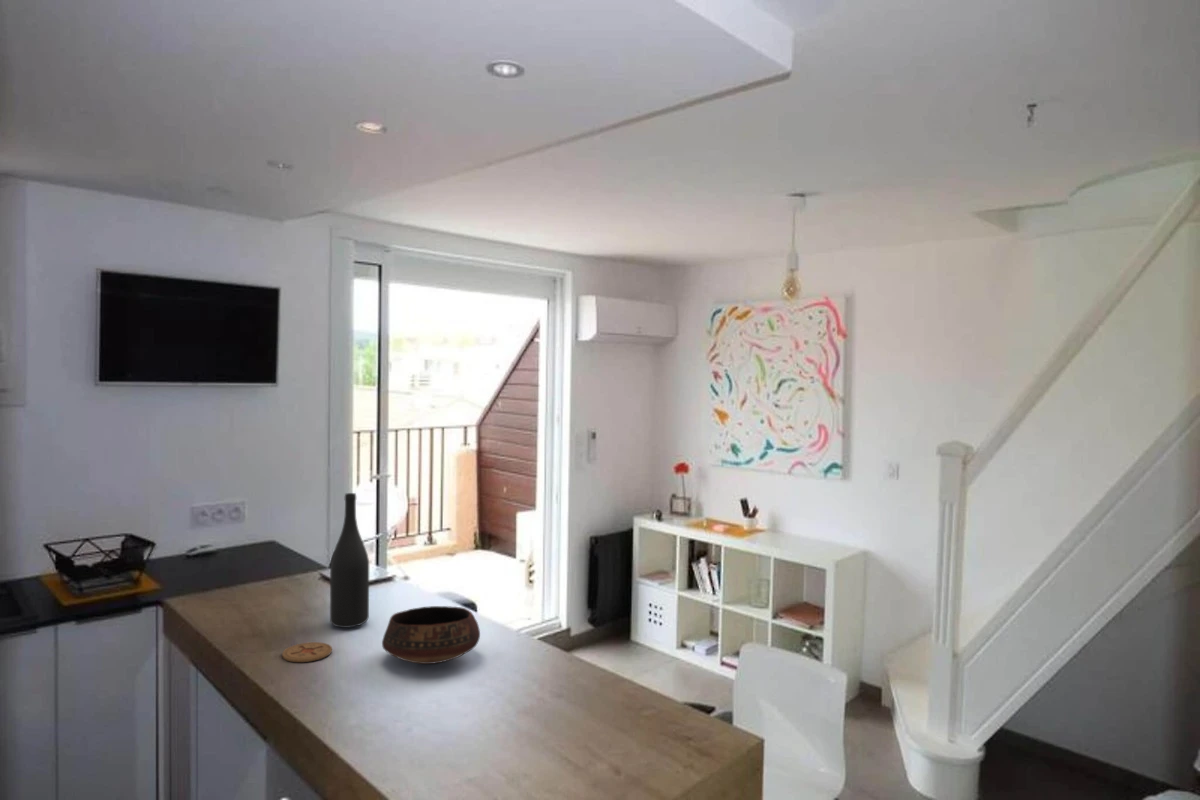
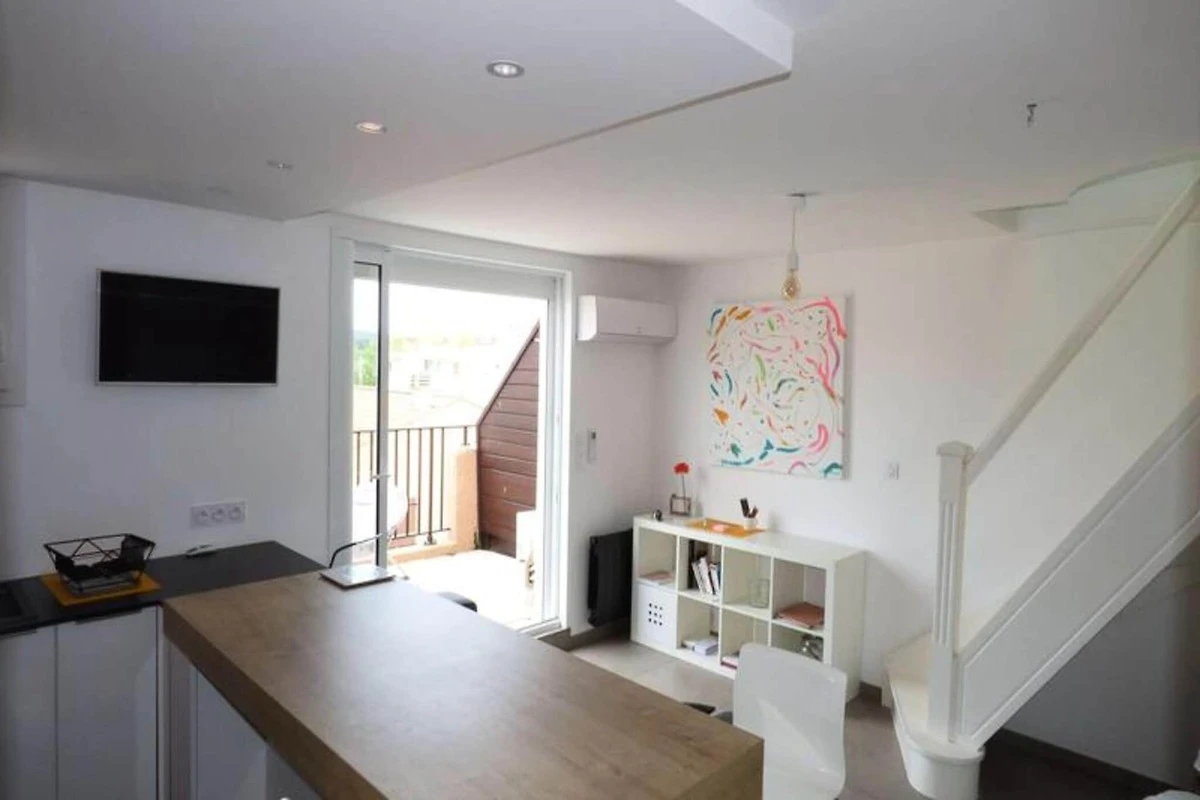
- bowl [381,605,481,665]
- coaster [281,641,333,663]
- wine bottle [329,492,370,629]
